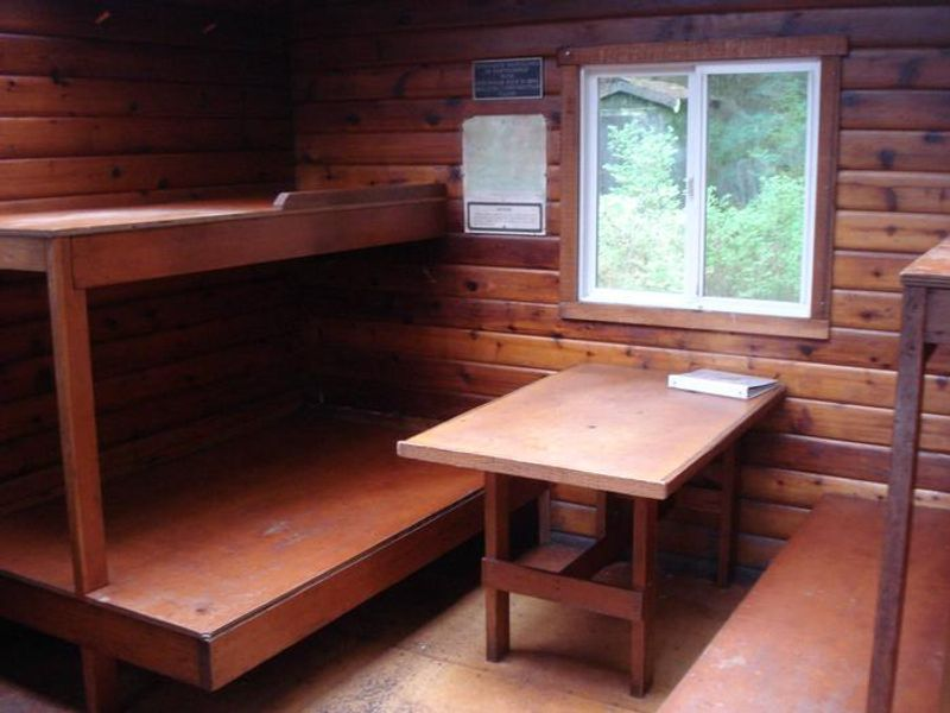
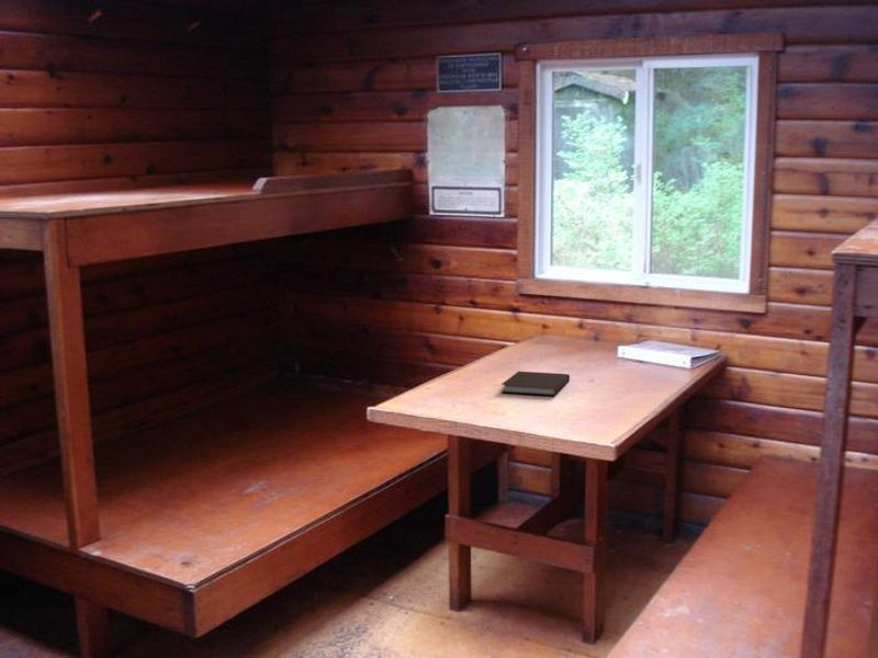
+ notebook [500,371,571,397]
